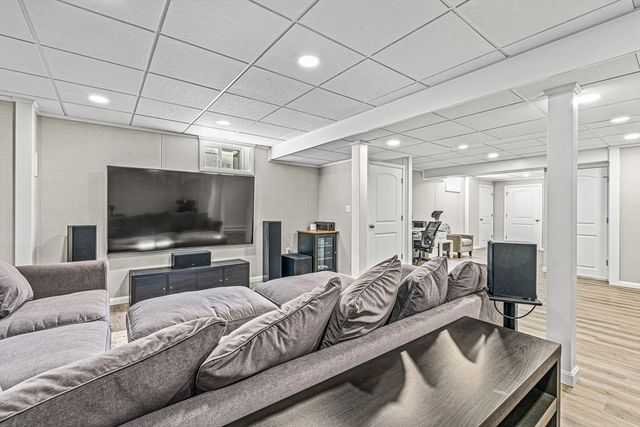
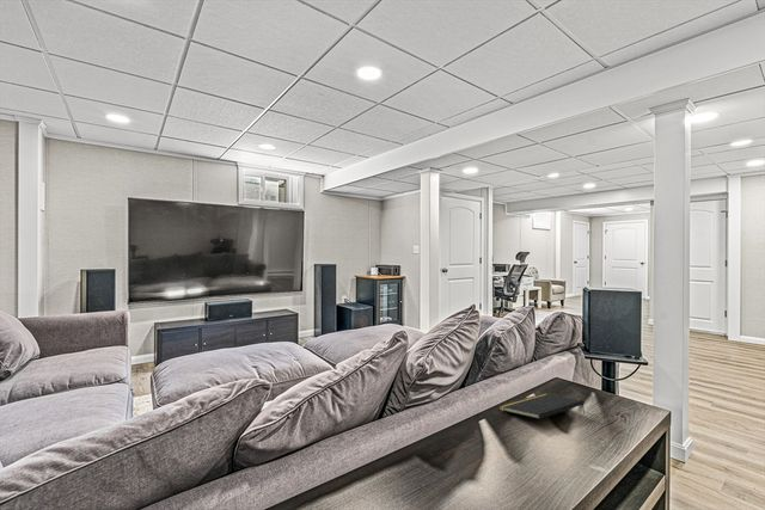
+ notepad [498,393,586,420]
